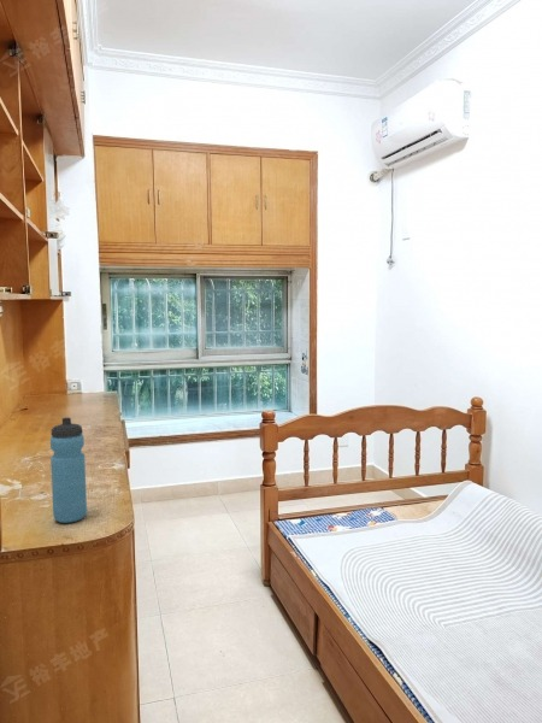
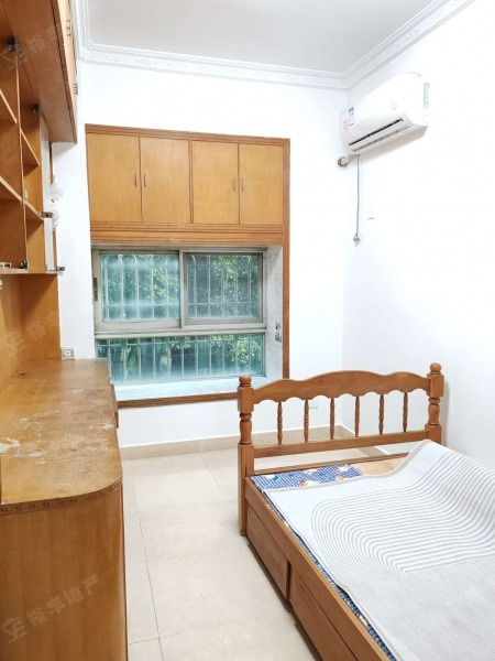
- water bottle [49,417,88,524]
